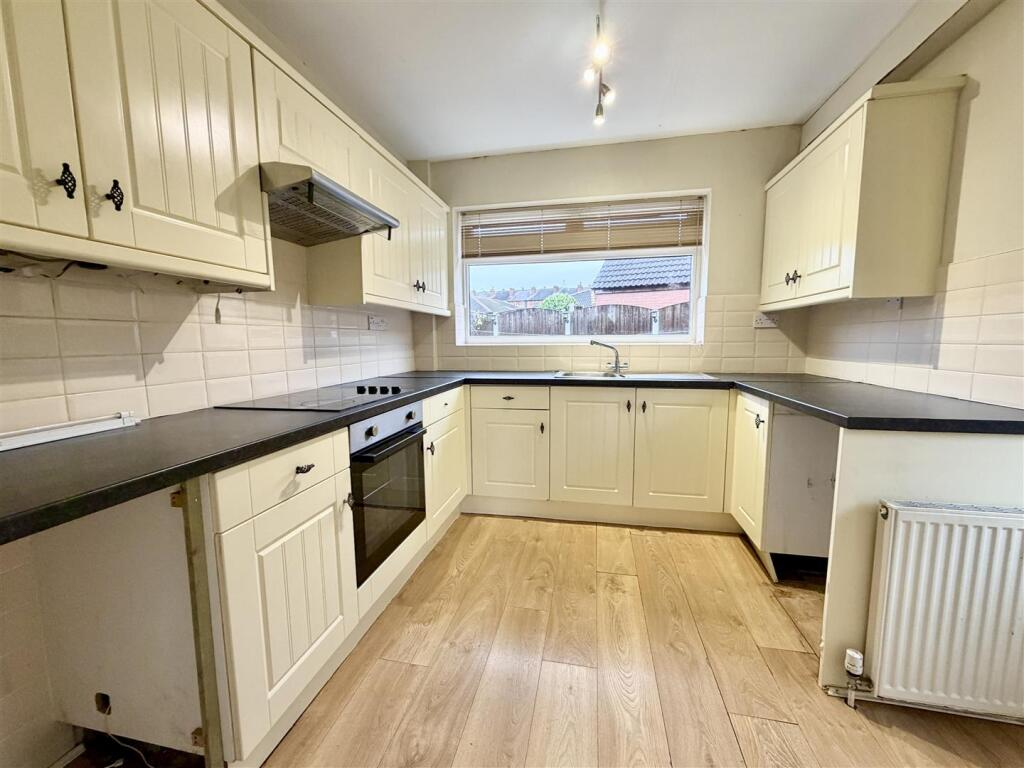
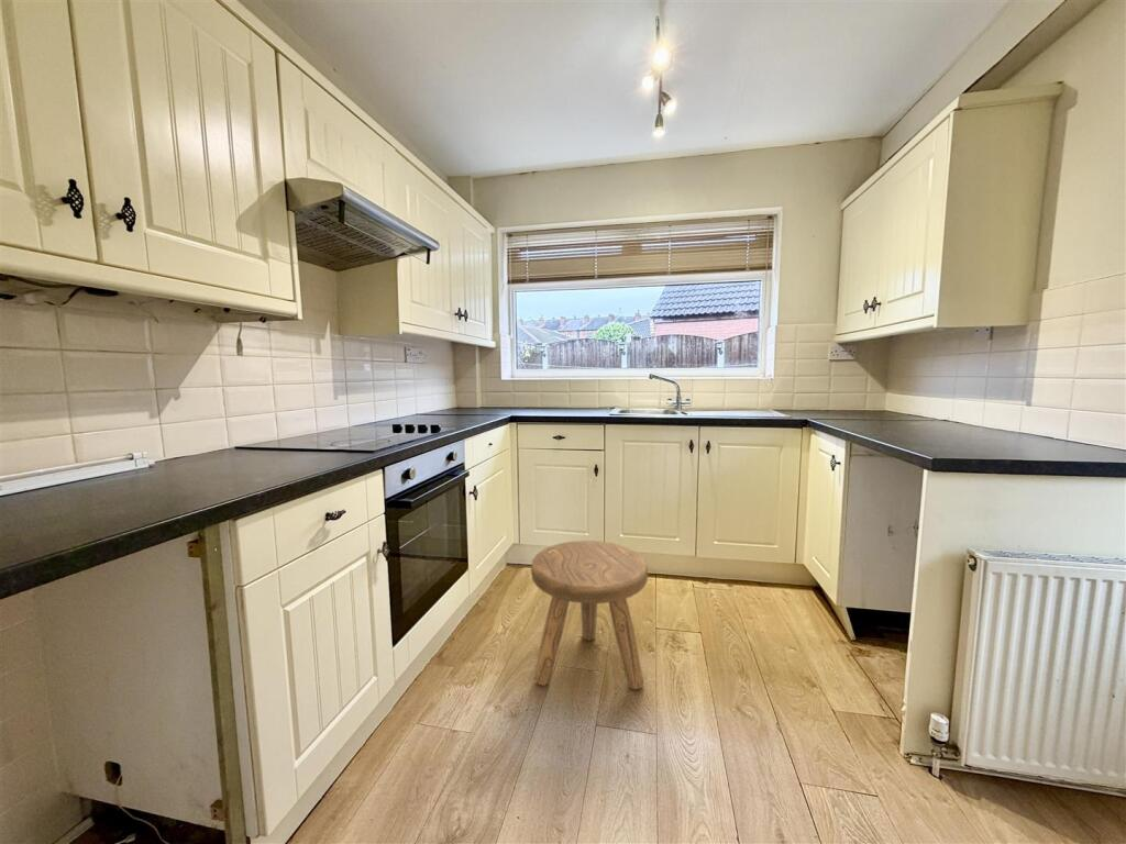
+ stool [530,540,649,690]
